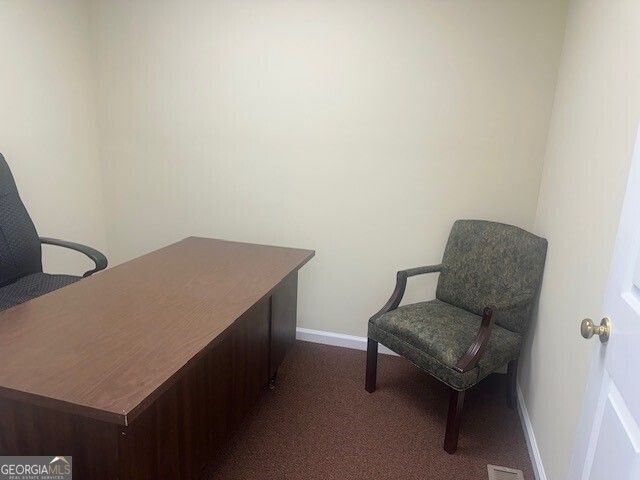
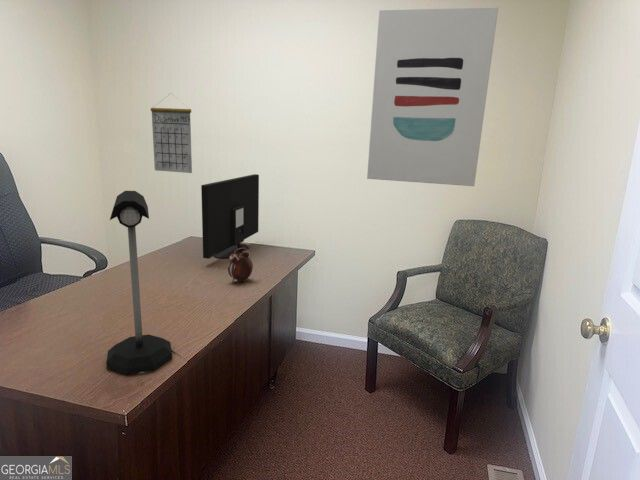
+ wall art [366,6,499,187]
+ calendar [150,92,193,174]
+ mailbox [105,190,173,376]
+ alarm clock [227,248,254,284]
+ monitor [200,173,260,260]
